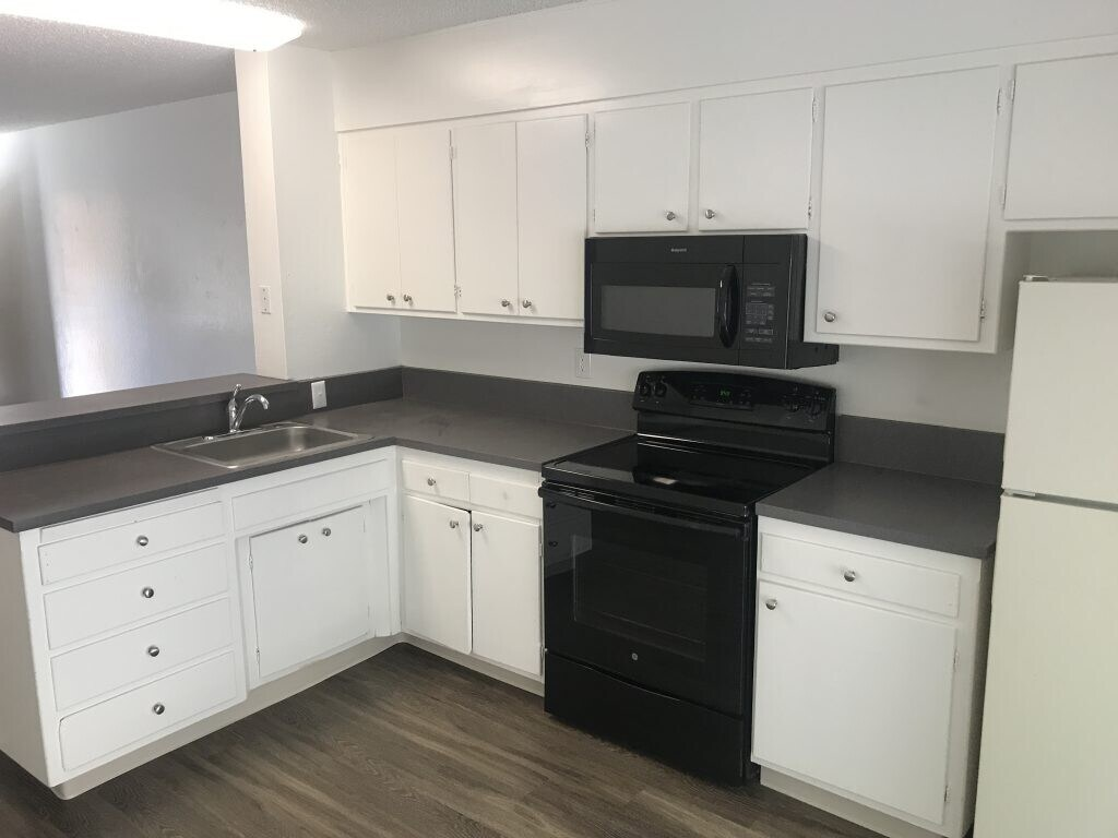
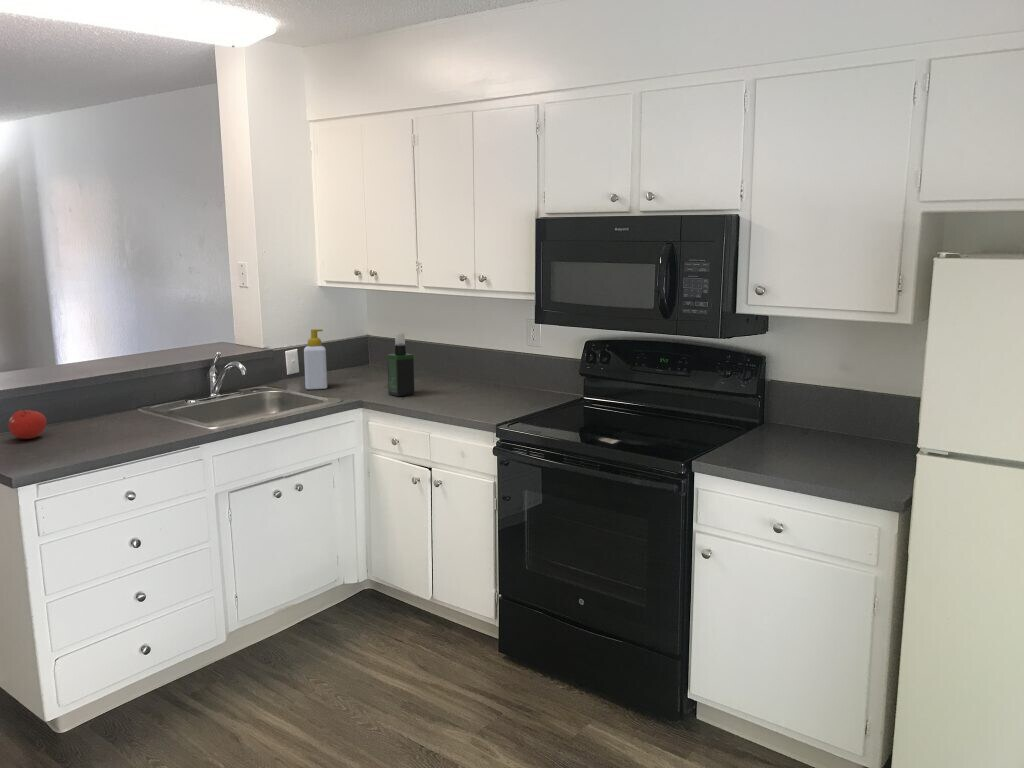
+ fruit [8,408,47,440]
+ soap bottle [303,328,328,390]
+ spray bottle [386,332,416,397]
